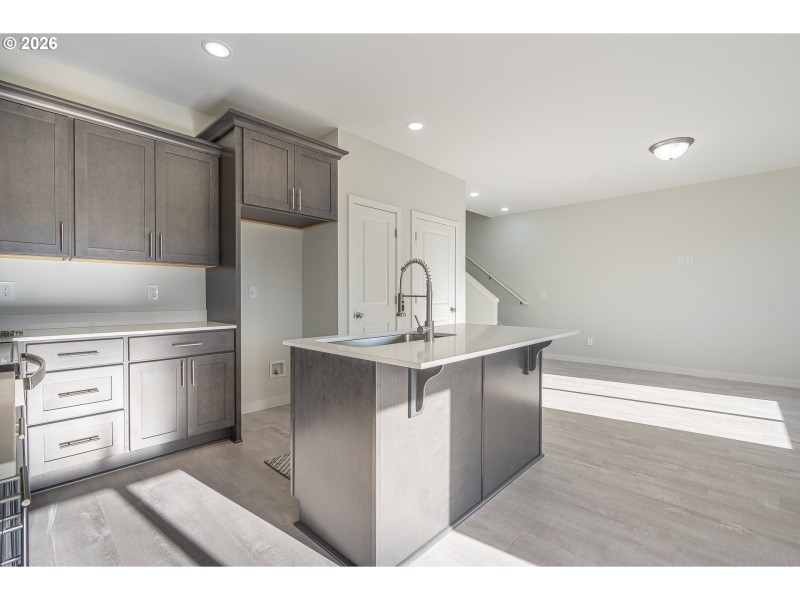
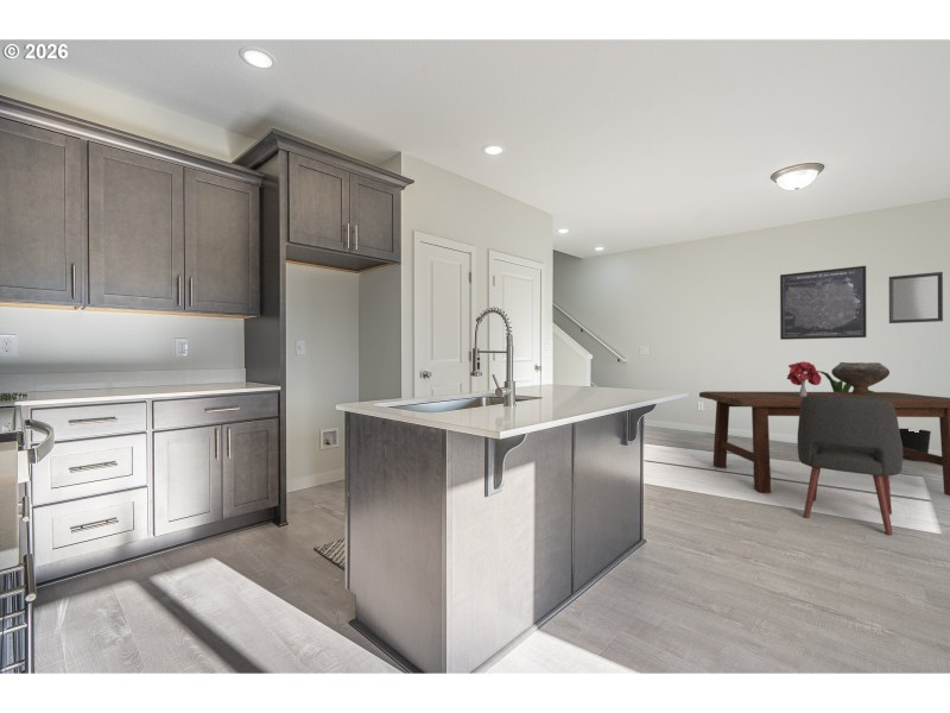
+ house plant [816,370,875,392]
+ wall art [779,265,868,341]
+ chair [797,396,904,536]
+ home mirror [888,271,944,324]
+ ceramic pot [830,361,891,395]
+ bouquet [786,360,823,397]
+ wastebasket [899,428,932,462]
+ dining table [698,390,950,497]
